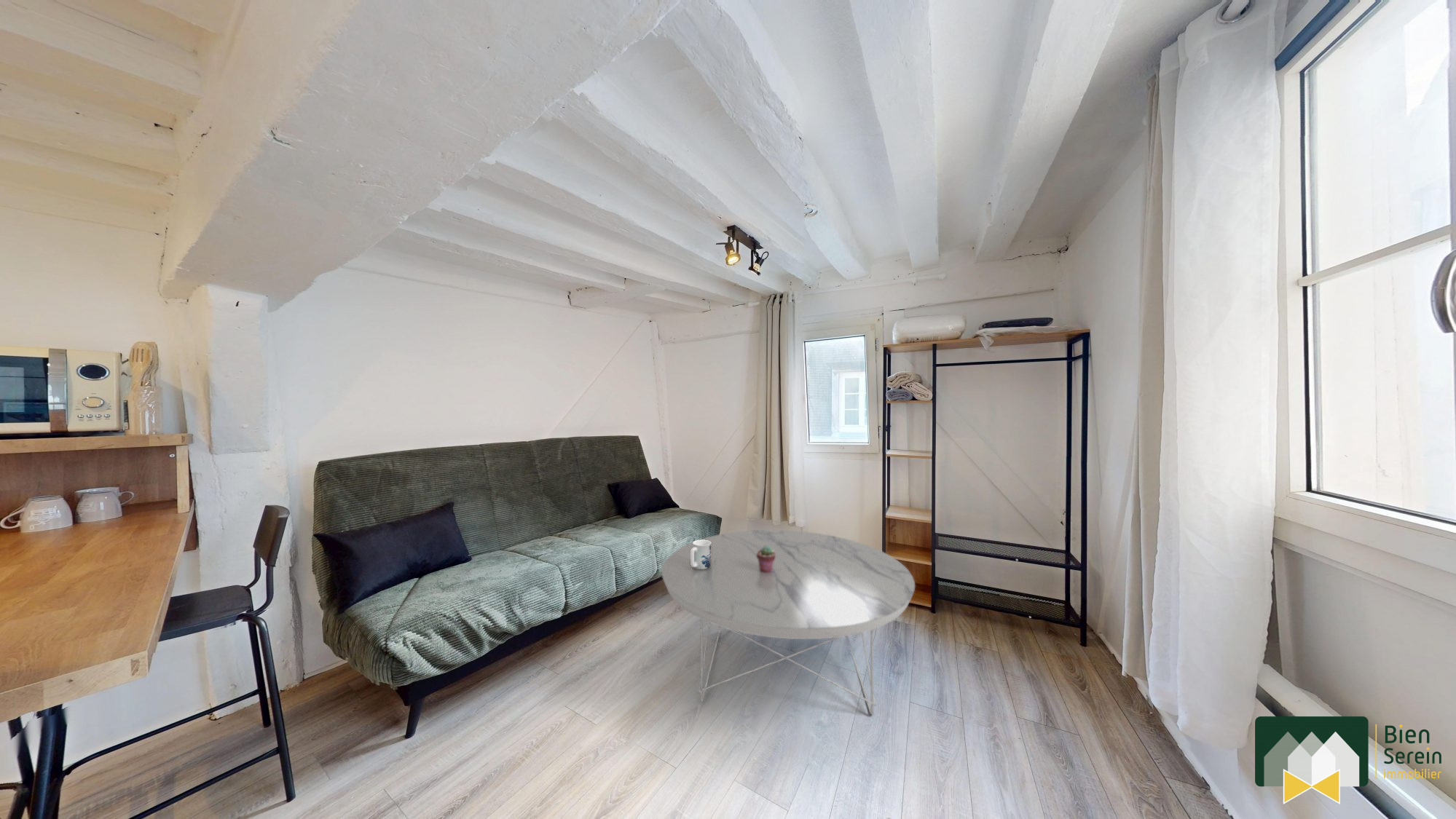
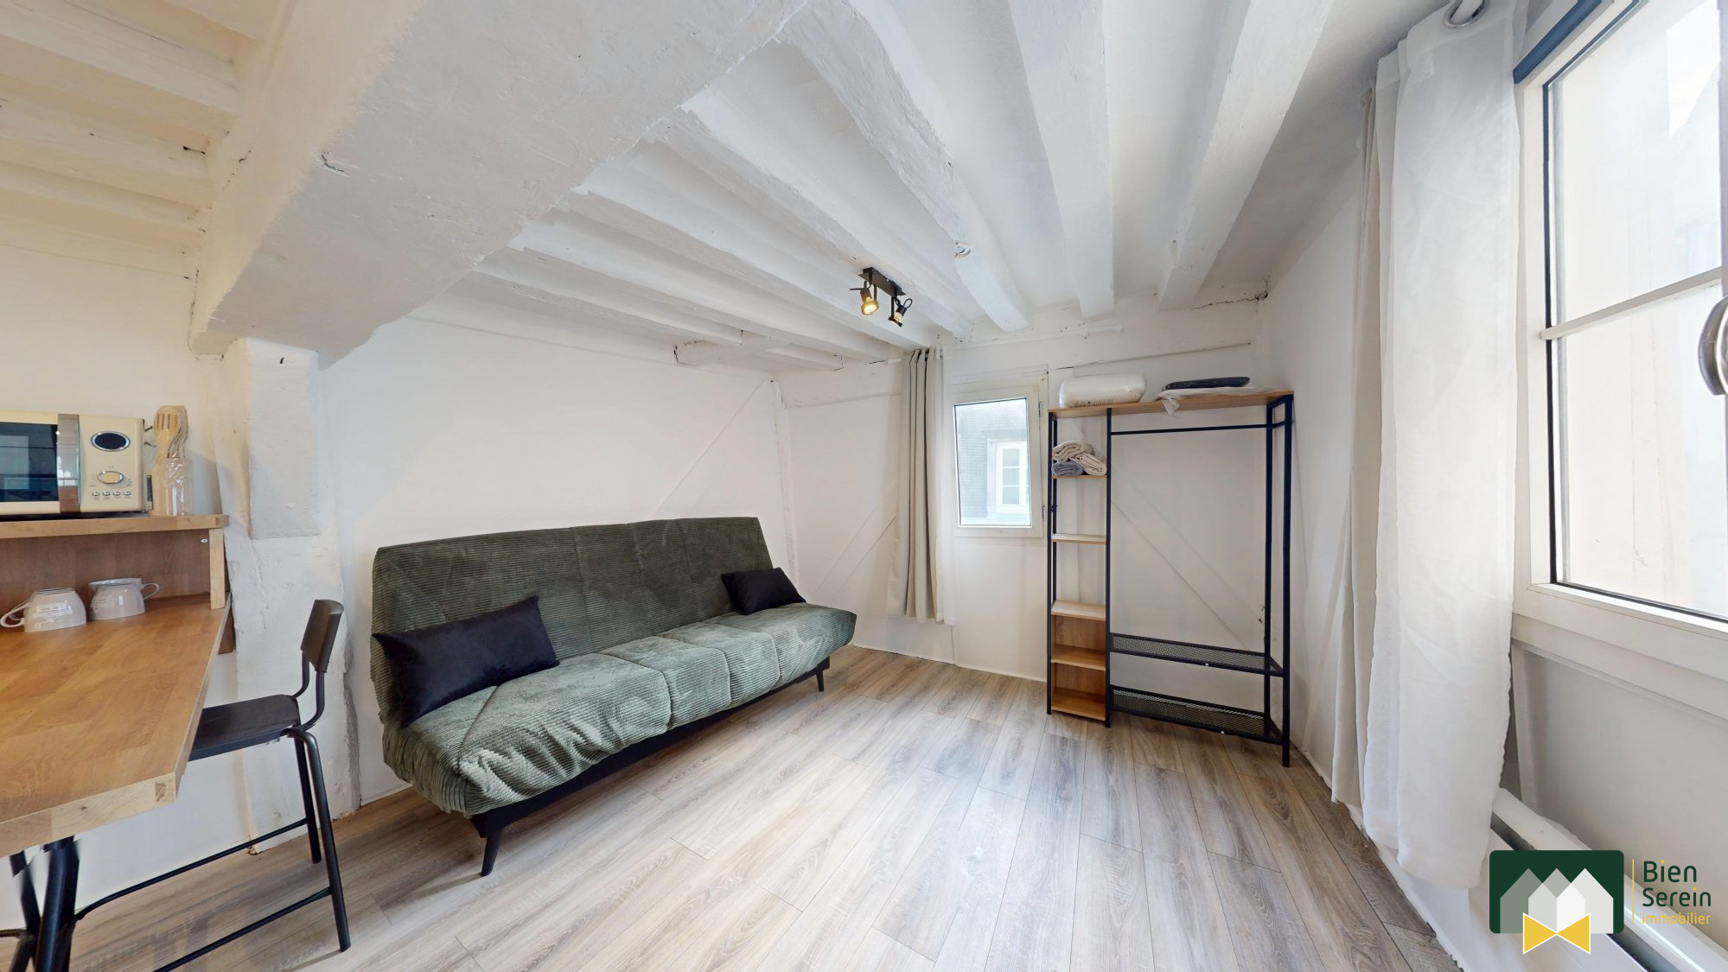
- potted succulent [757,545,776,573]
- coffee table [661,529,916,716]
- mug [690,539,712,569]
